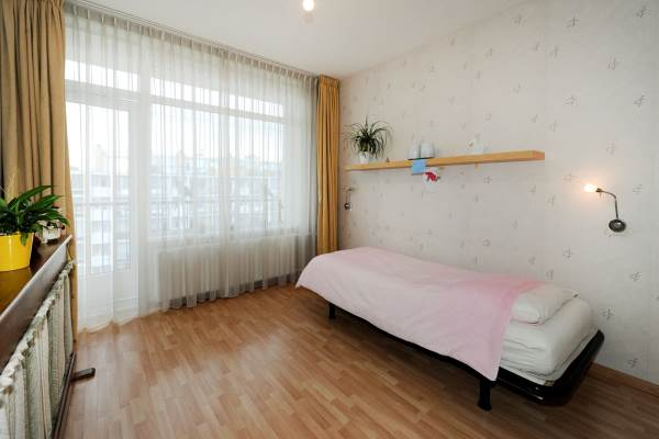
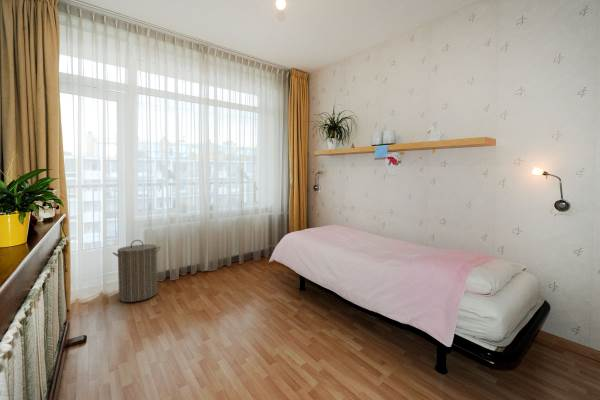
+ laundry hamper [112,239,162,303]
